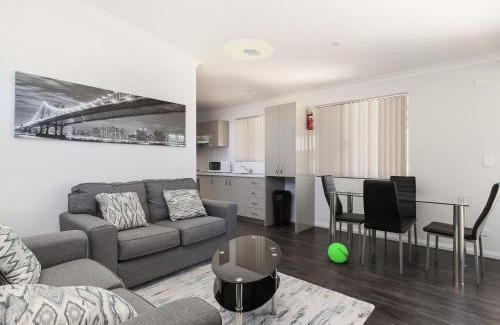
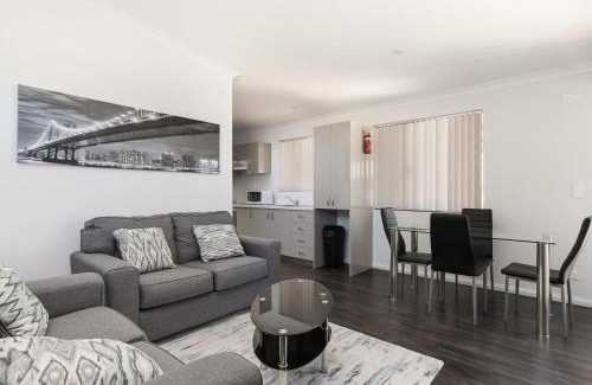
- ceiling light [222,38,274,62]
- ball [327,242,350,264]
